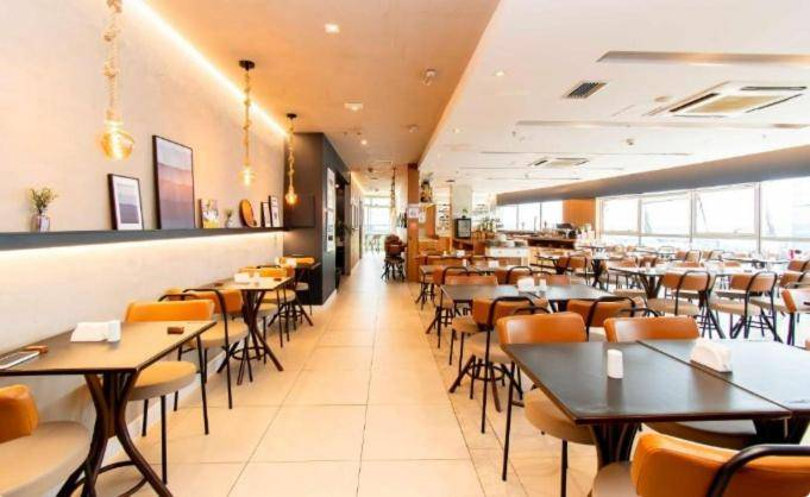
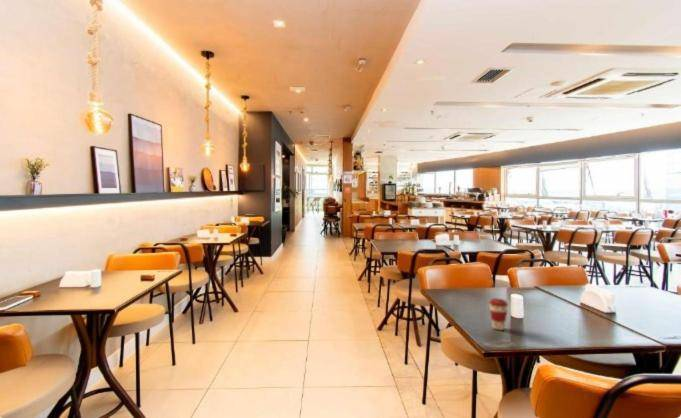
+ coffee cup [488,297,509,331]
